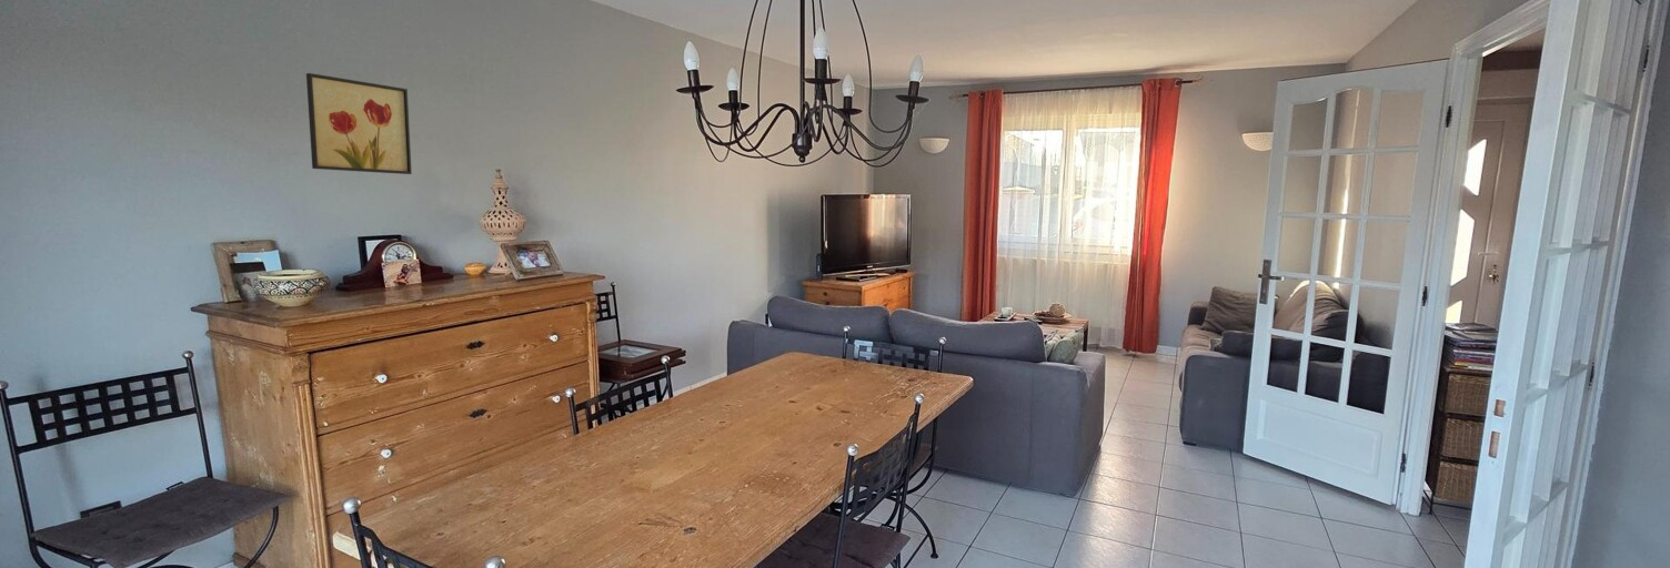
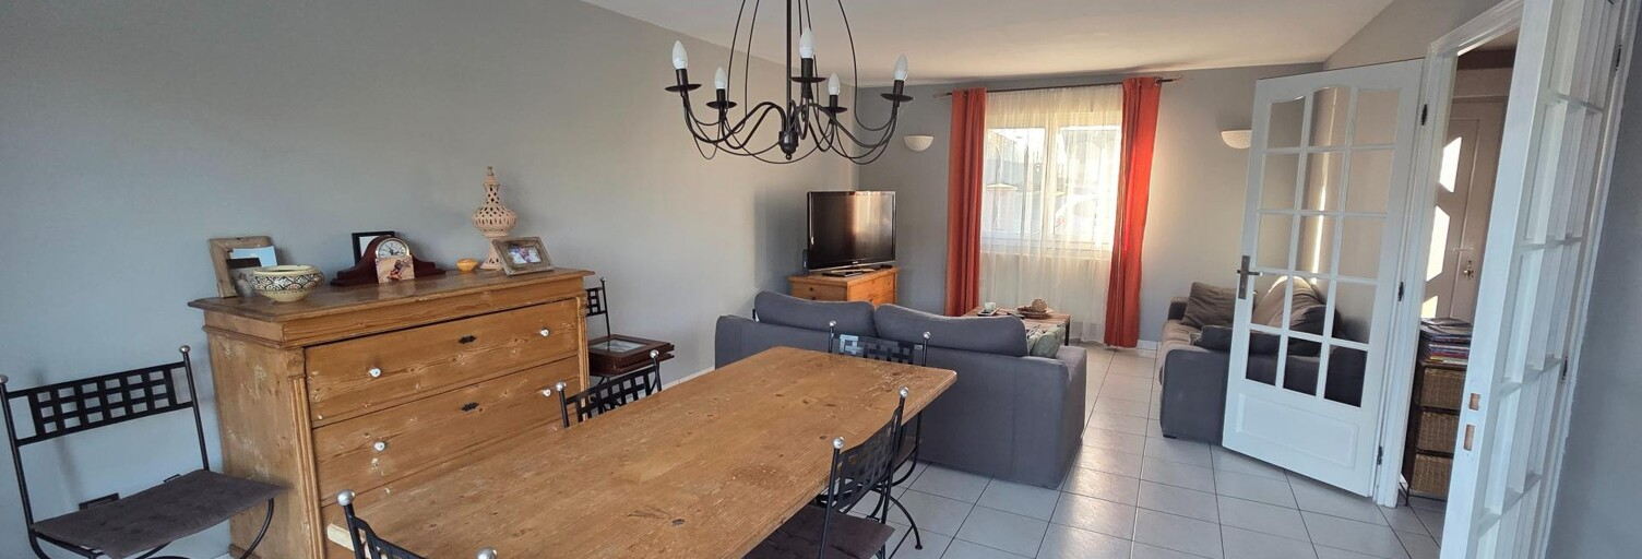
- wall art [305,72,413,175]
